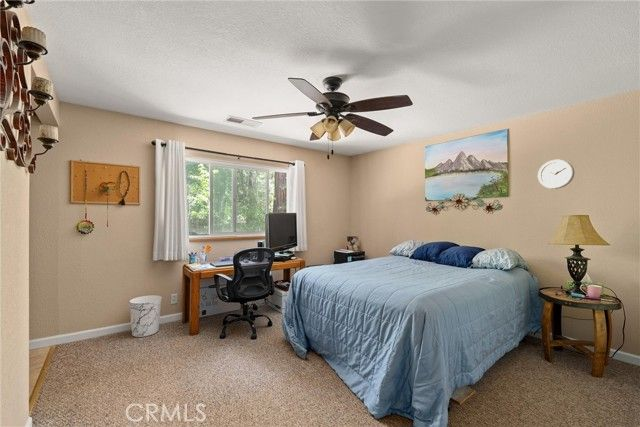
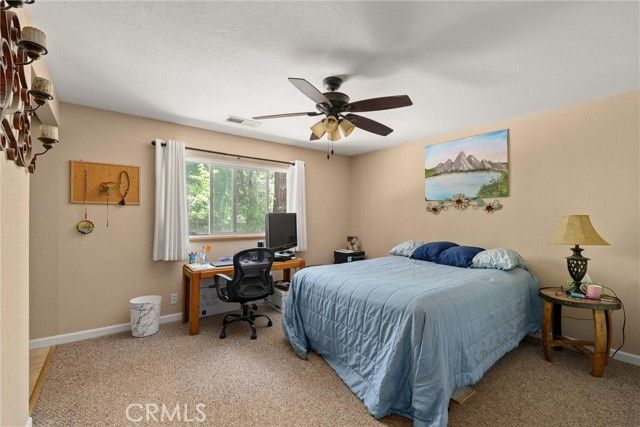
- wall clock [537,159,575,190]
